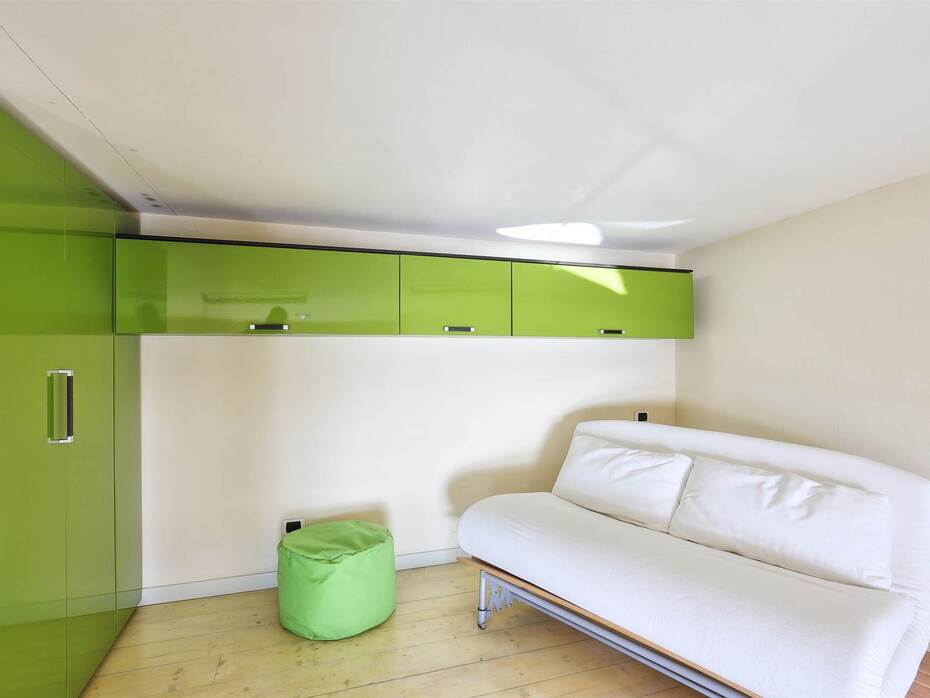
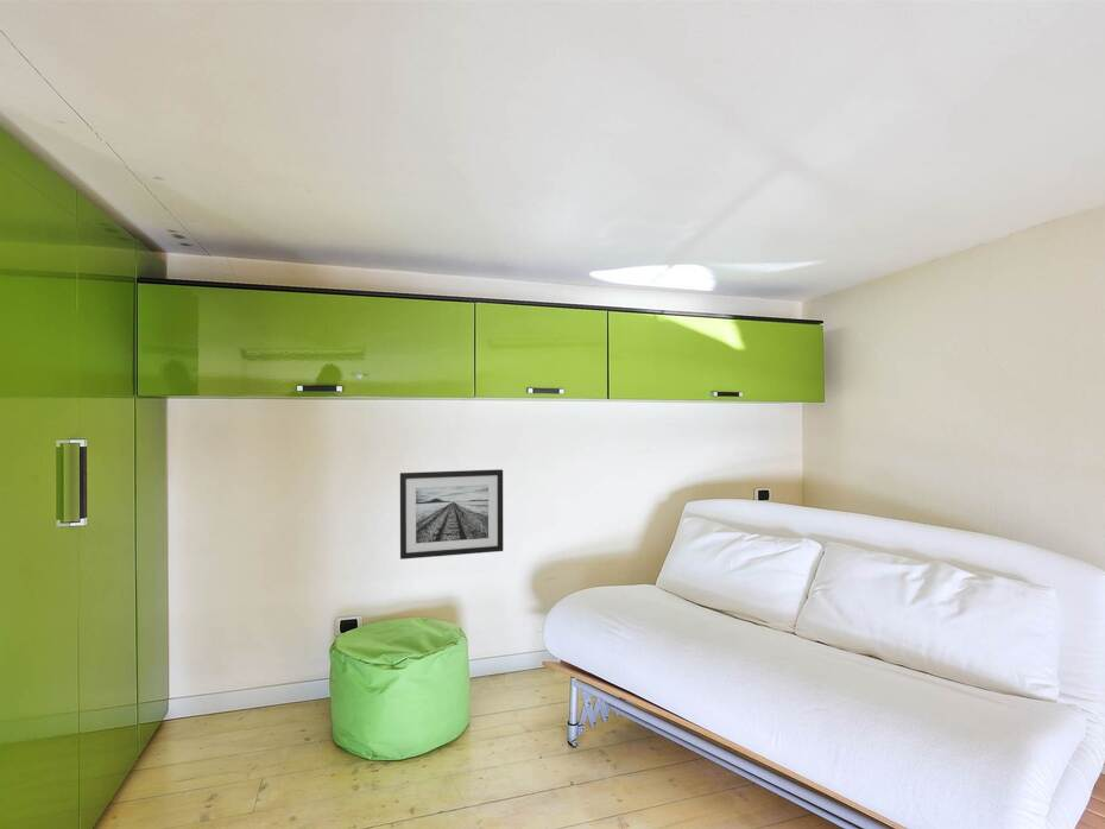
+ wall art [399,468,504,561]
